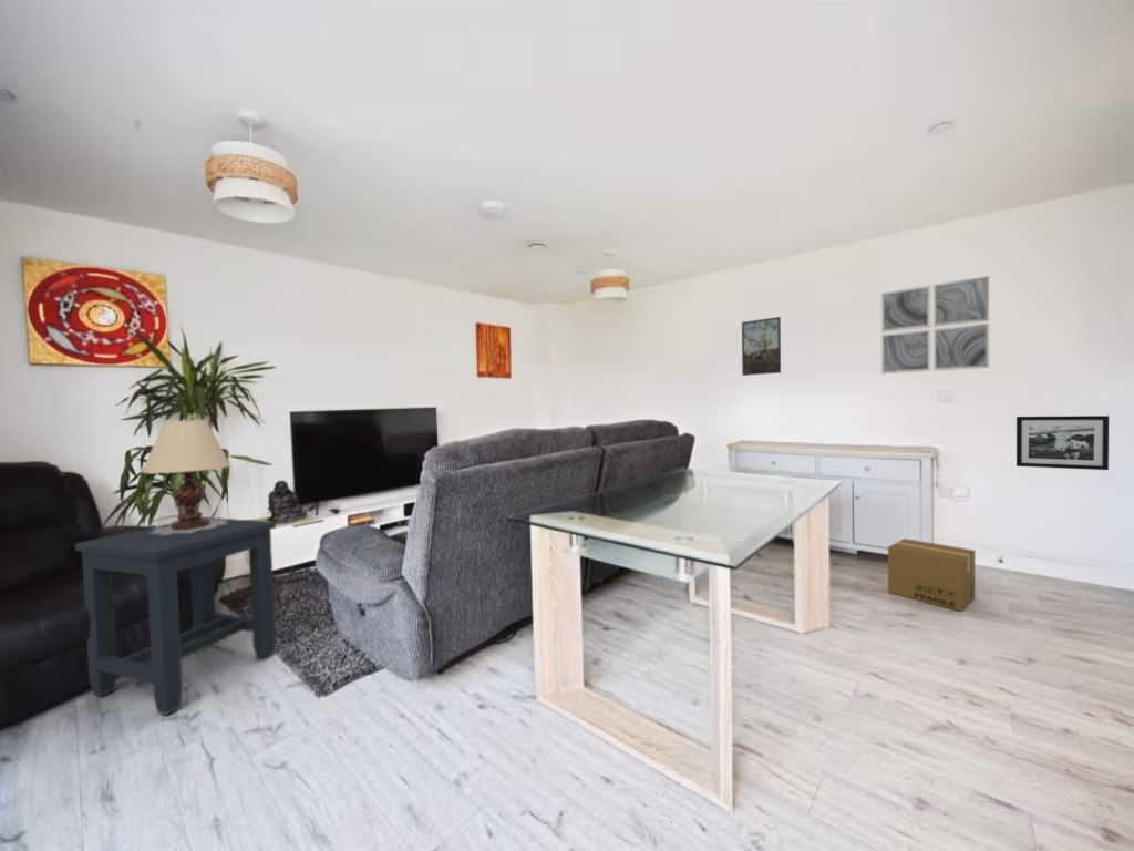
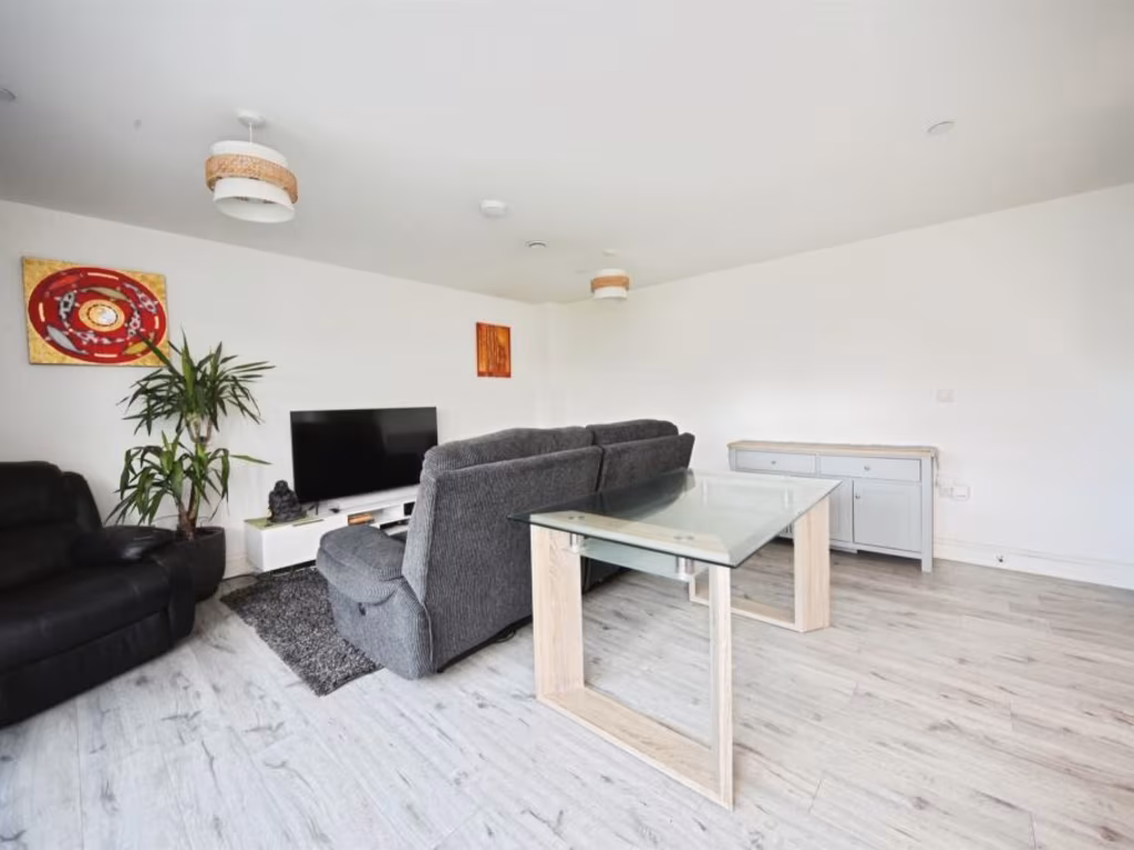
- picture frame [1016,414,1110,471]
- table lamp [141,419,231,535]
- side table [74,515,277,716]
- cardboard box [887,537,976,612]
- wall art [879,275,990,375]
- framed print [741,316,782,377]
